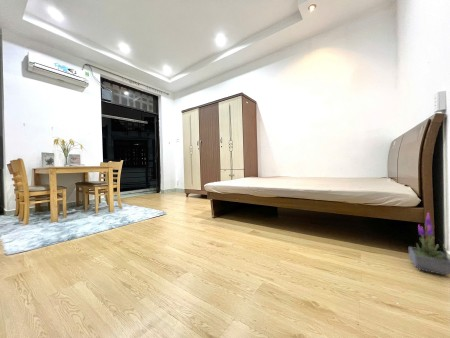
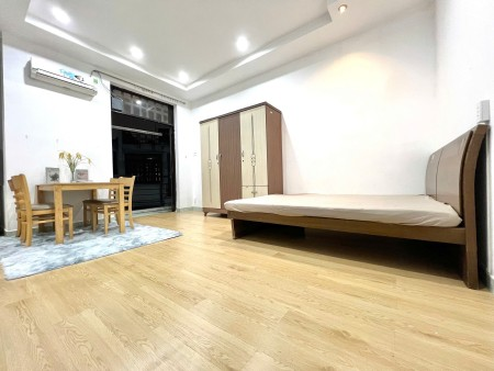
- potted plant [408,211,450,276]
